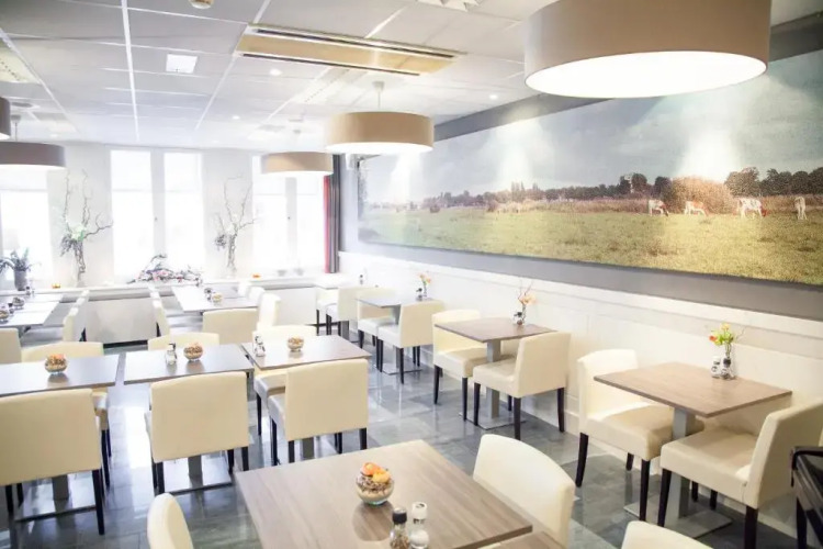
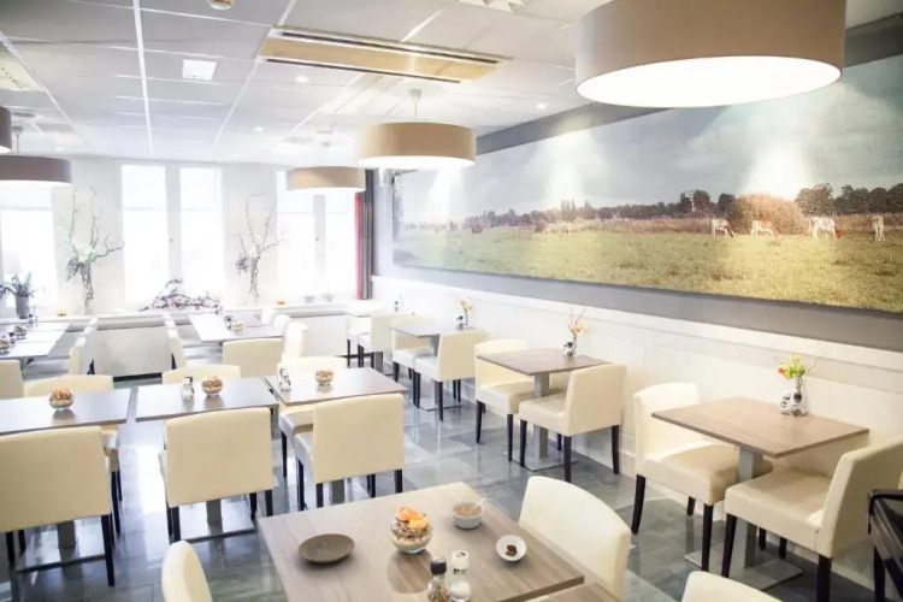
+ legume [448,496,488,530]
+ plate [297,532,356,563]
+ saucer [495,533,527,562]
